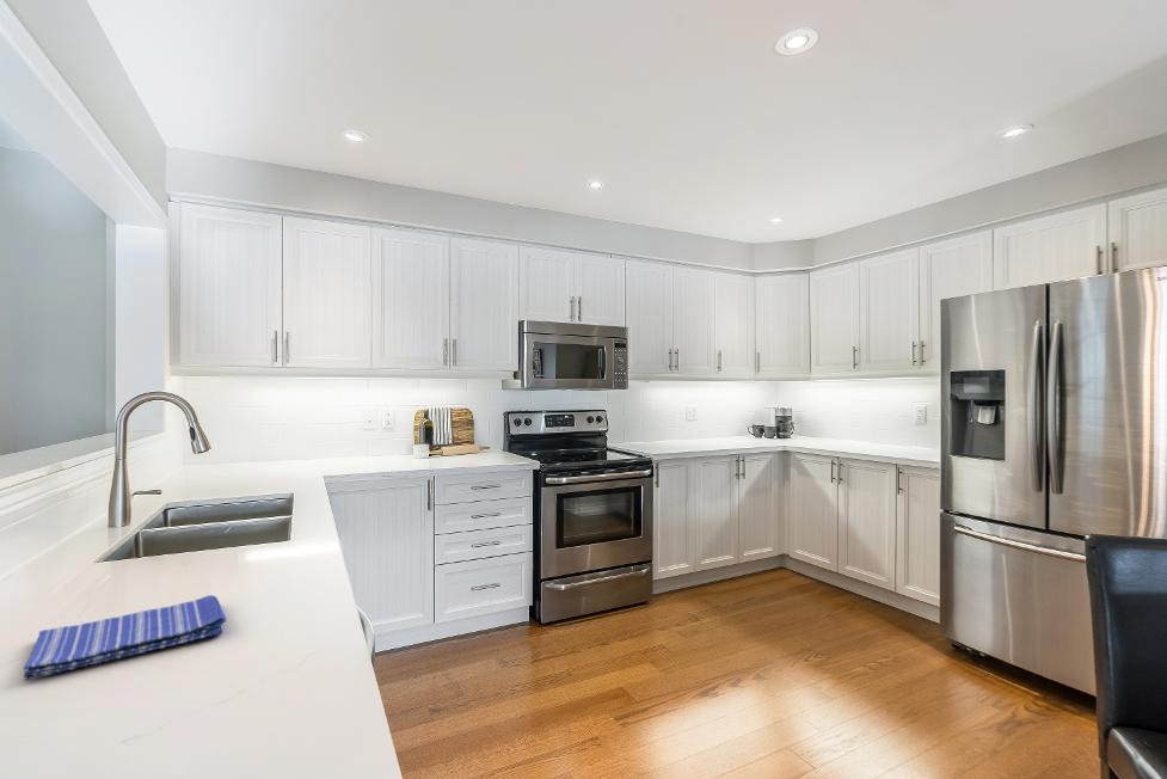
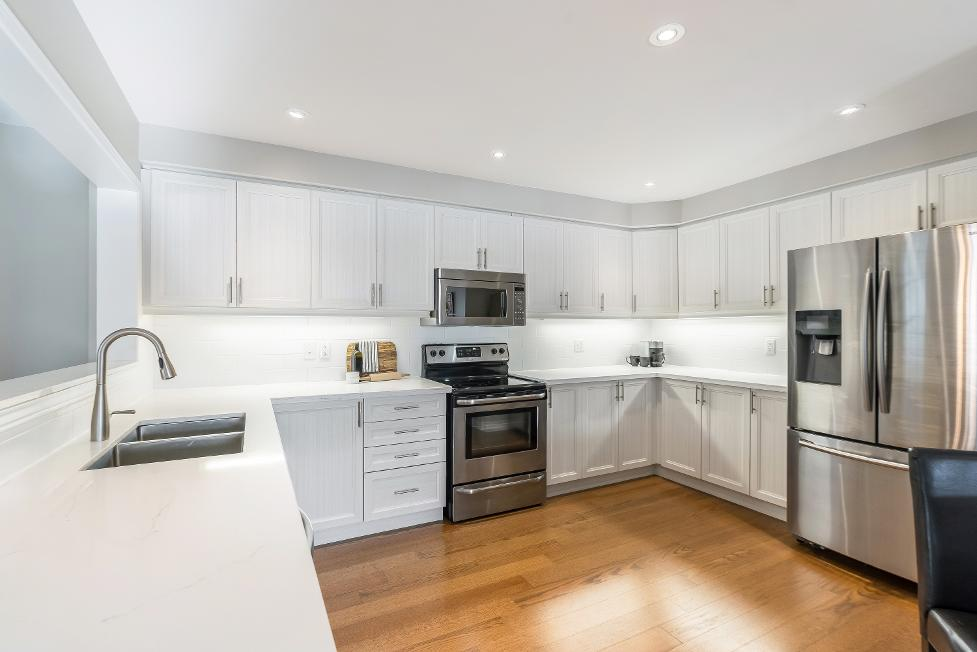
- dish towel [23,594,228,682]
